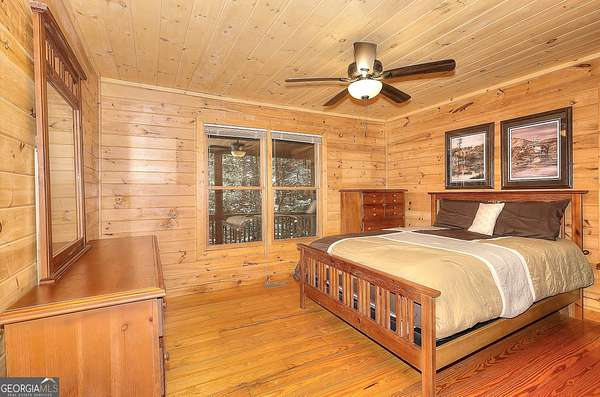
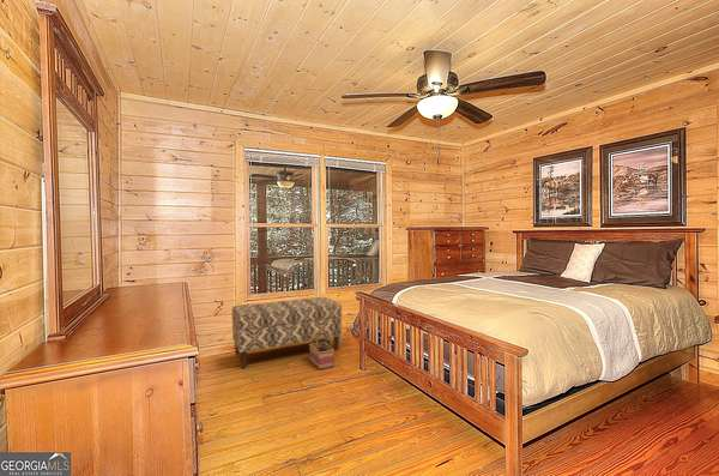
+ basket [308,330,336,370]
+ bench [230,296,343,369]
